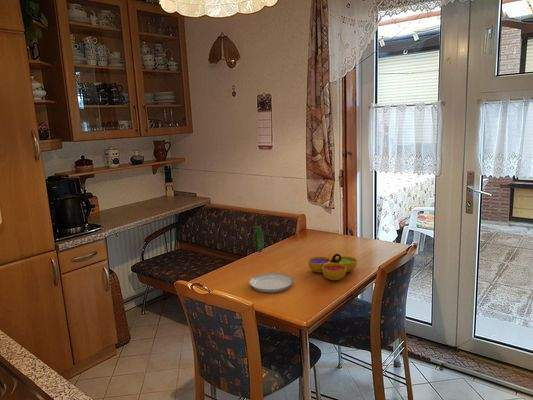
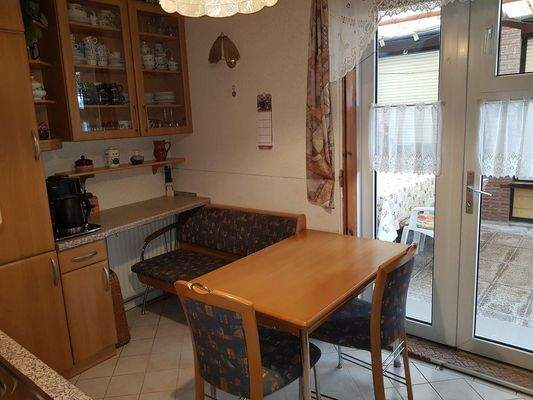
- decorative bowl [307,253,358,281]
- plate [248,225,294,293]
